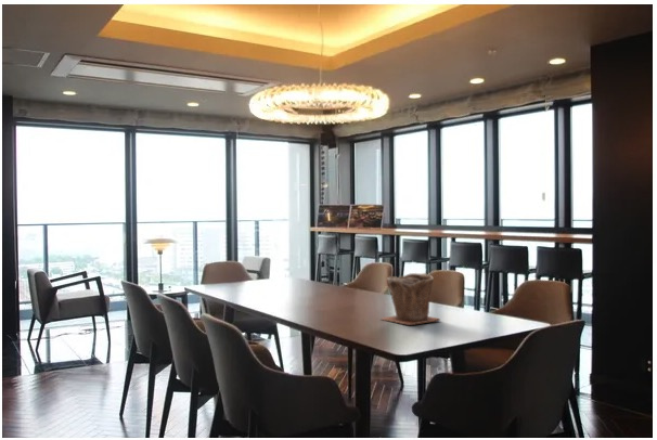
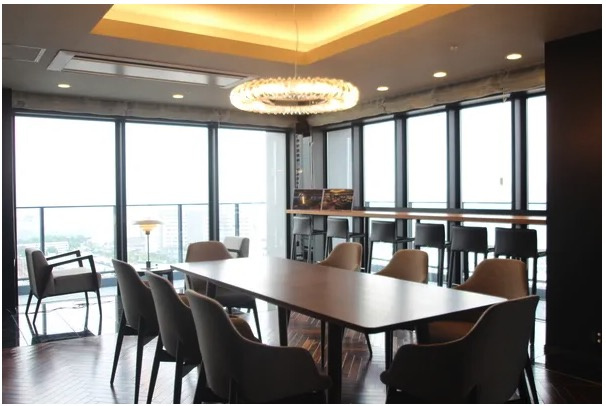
- plant pot [381,272,441,326]
